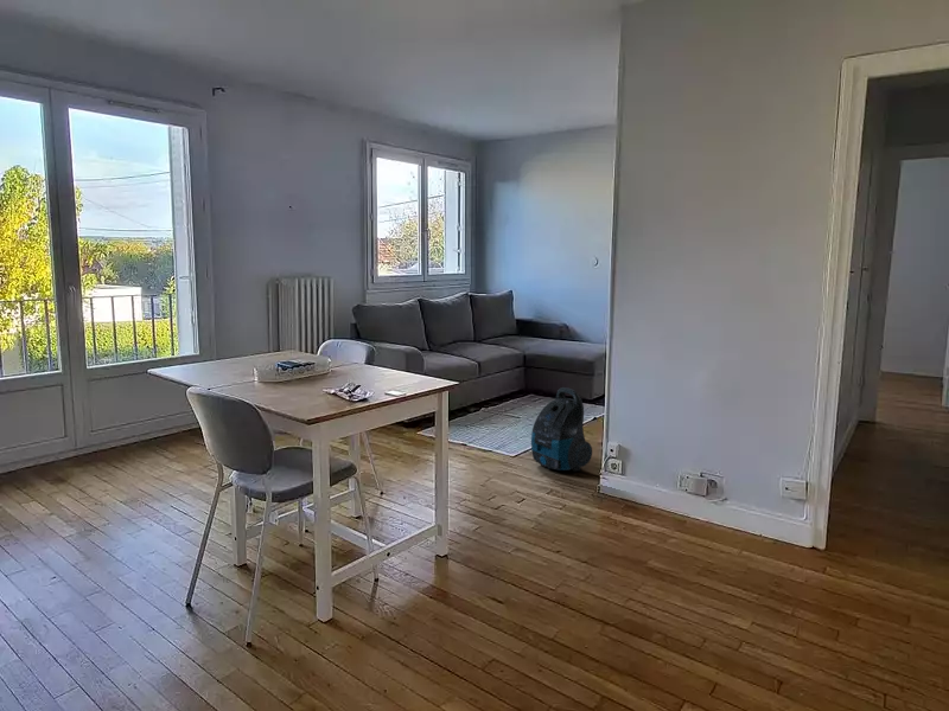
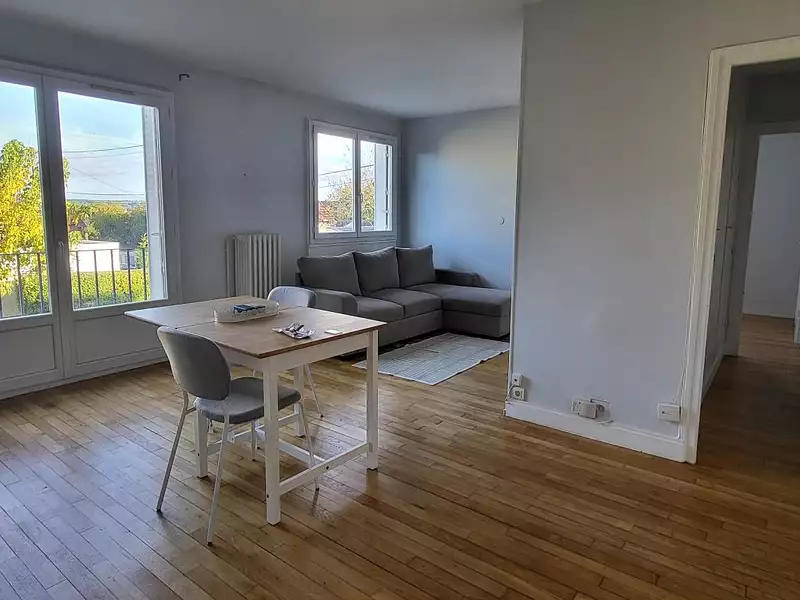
- vacuum cleaner [530,386,593,473]
